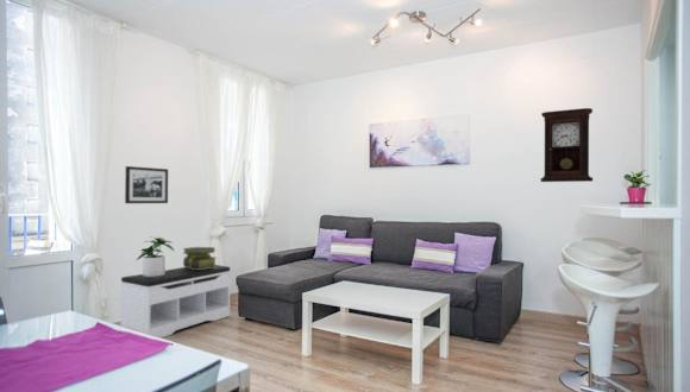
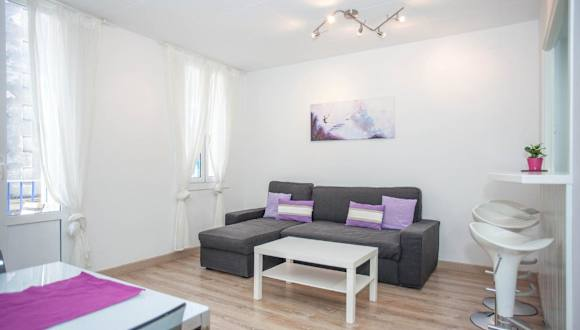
- bench [119,264,232,339]
- stack of books [182,246,217,270]
- pendulum clock [539,107,594,183]
- picture frame [124,165,169,204]
- potted plant [136,235,176,277]
